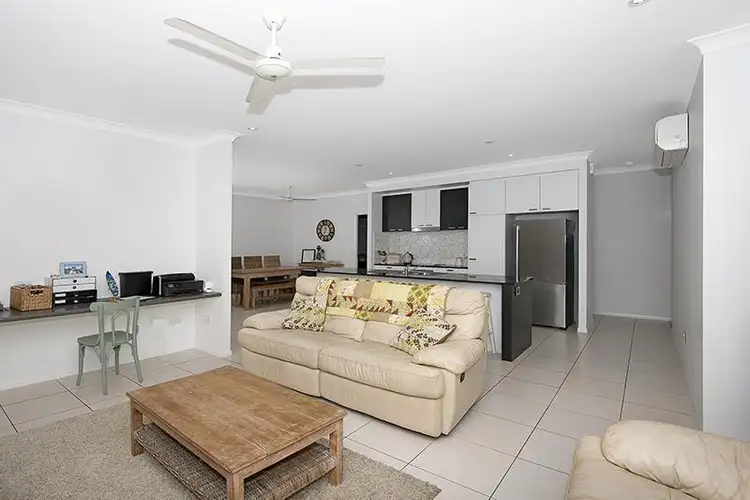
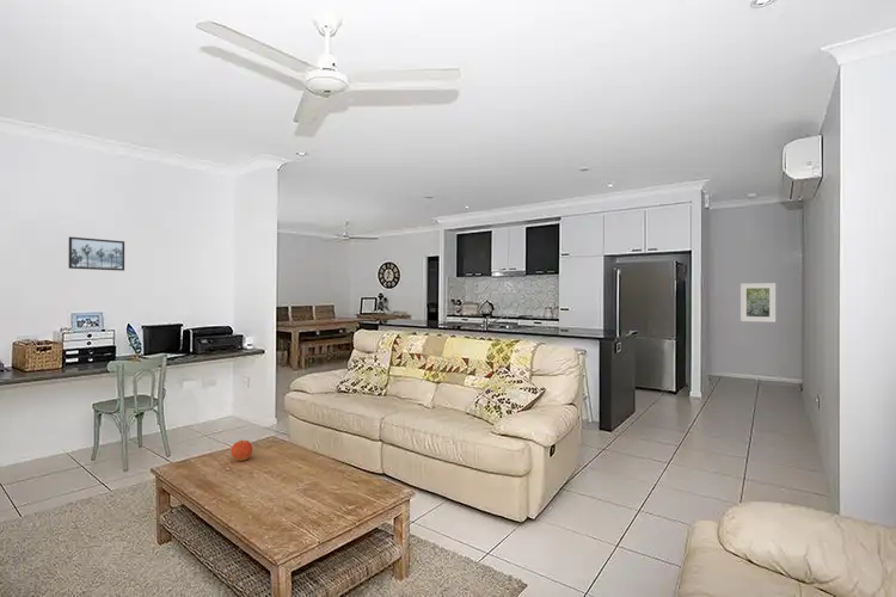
+ fruit [231,439,253,462]
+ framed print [68,235,125,272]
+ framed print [739,282,777,324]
